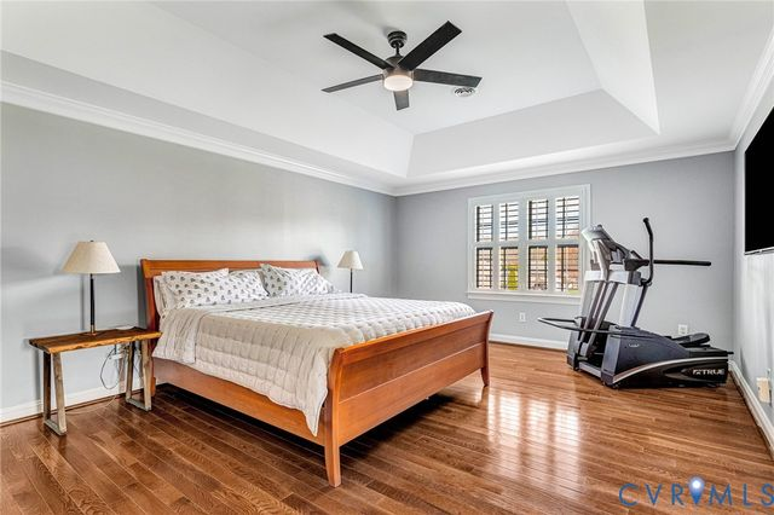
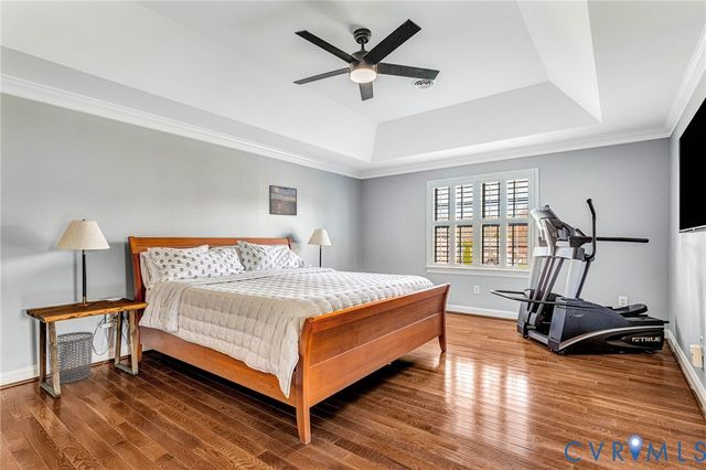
+ waste bin [46,331,94,385]
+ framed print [268,184,298,216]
